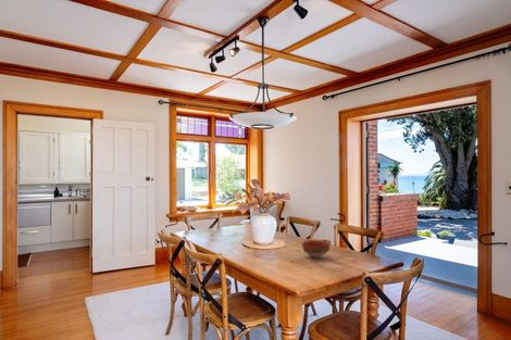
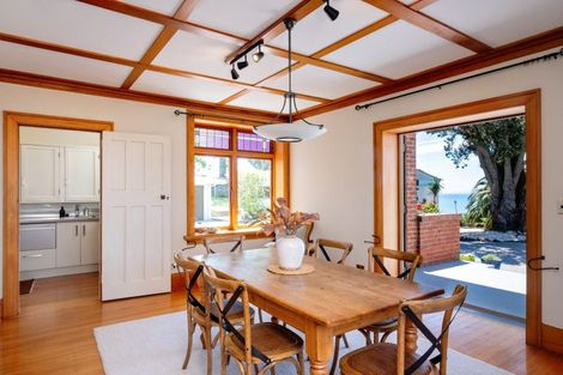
- bowl [300,239,332,259]
